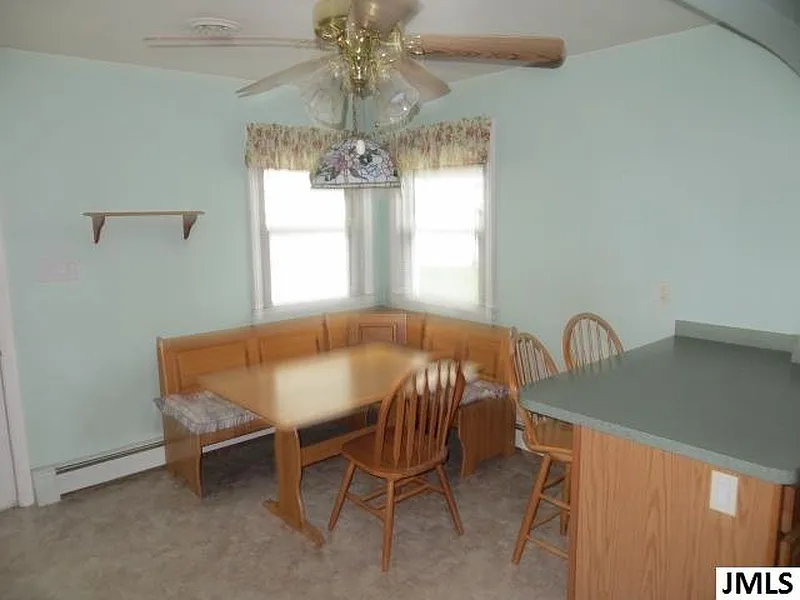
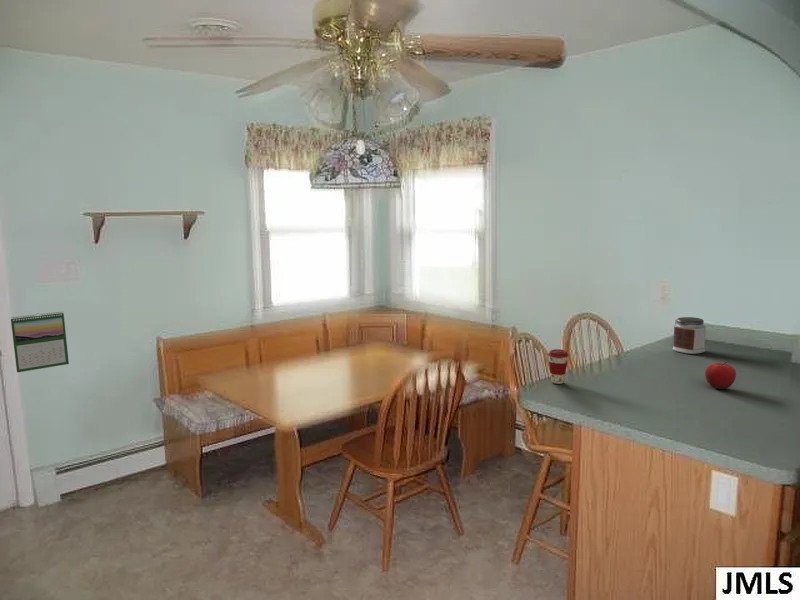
+ fruit [704,361,737,390]
+ coffee cup [547,348,569,385]
+ jar [672,316,707,355]
+ calendar [10,311,70,373]
